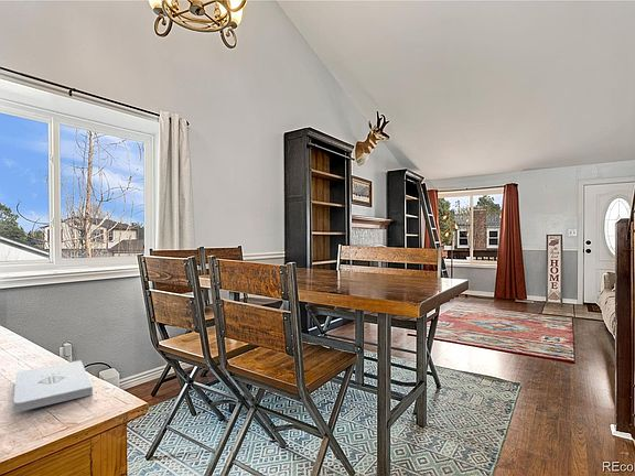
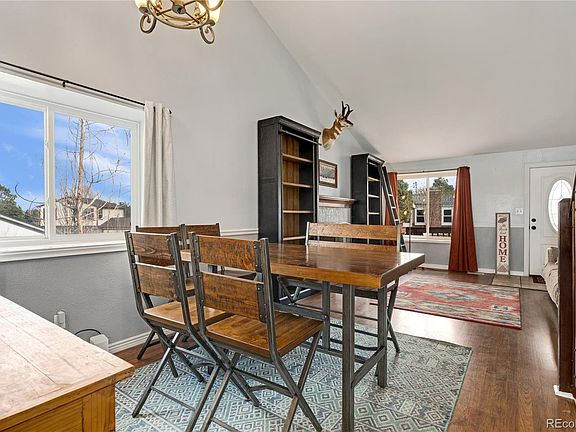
- notepad [13,359,94,412]
